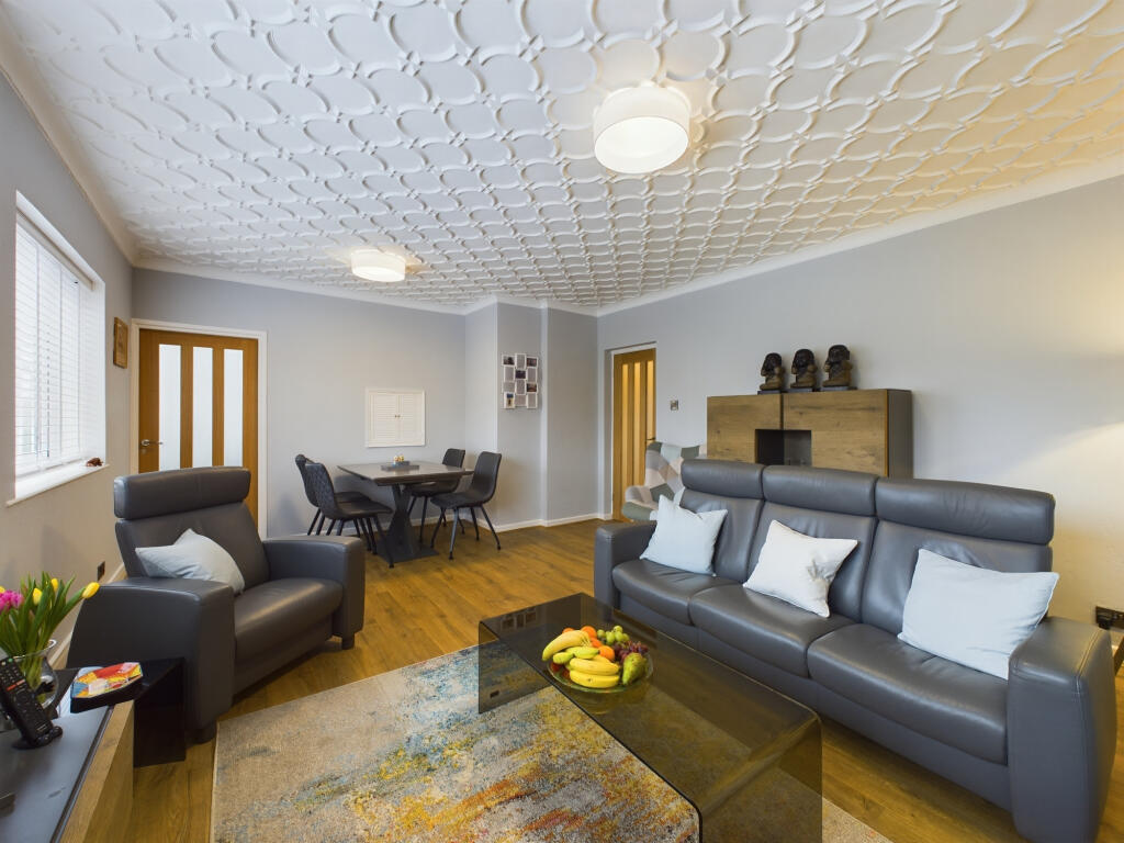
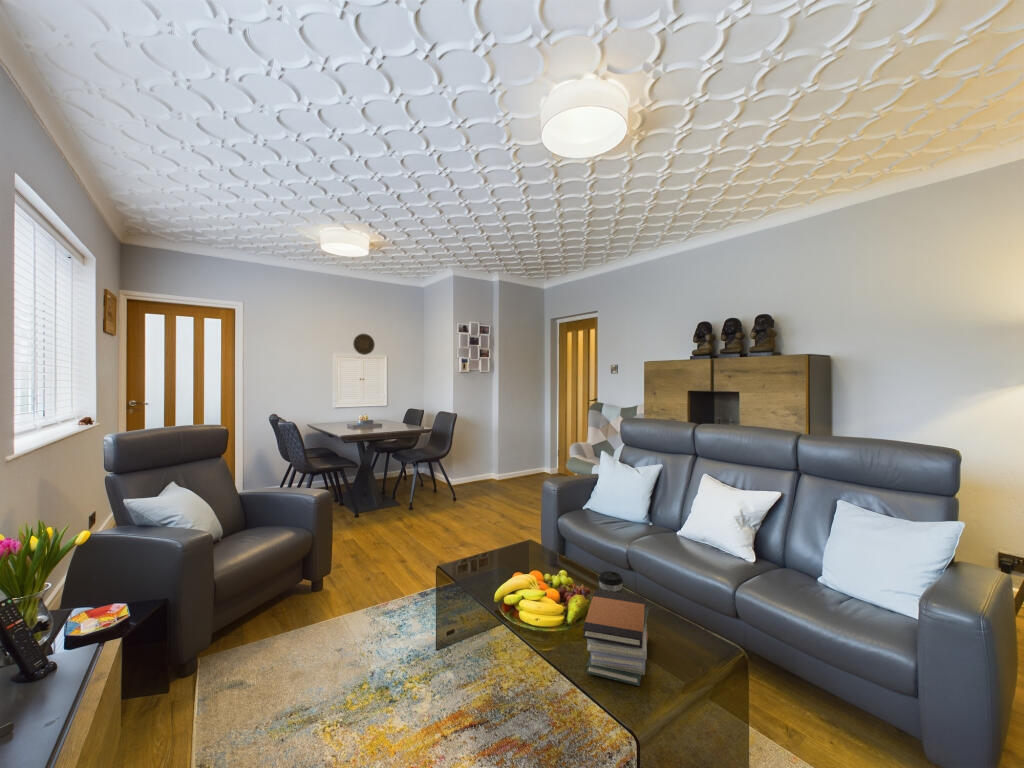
+ decorative plate [352,333,376,356]
+ coffee cup [597,570,624,593]
+ book stack [582,589,650,687]
